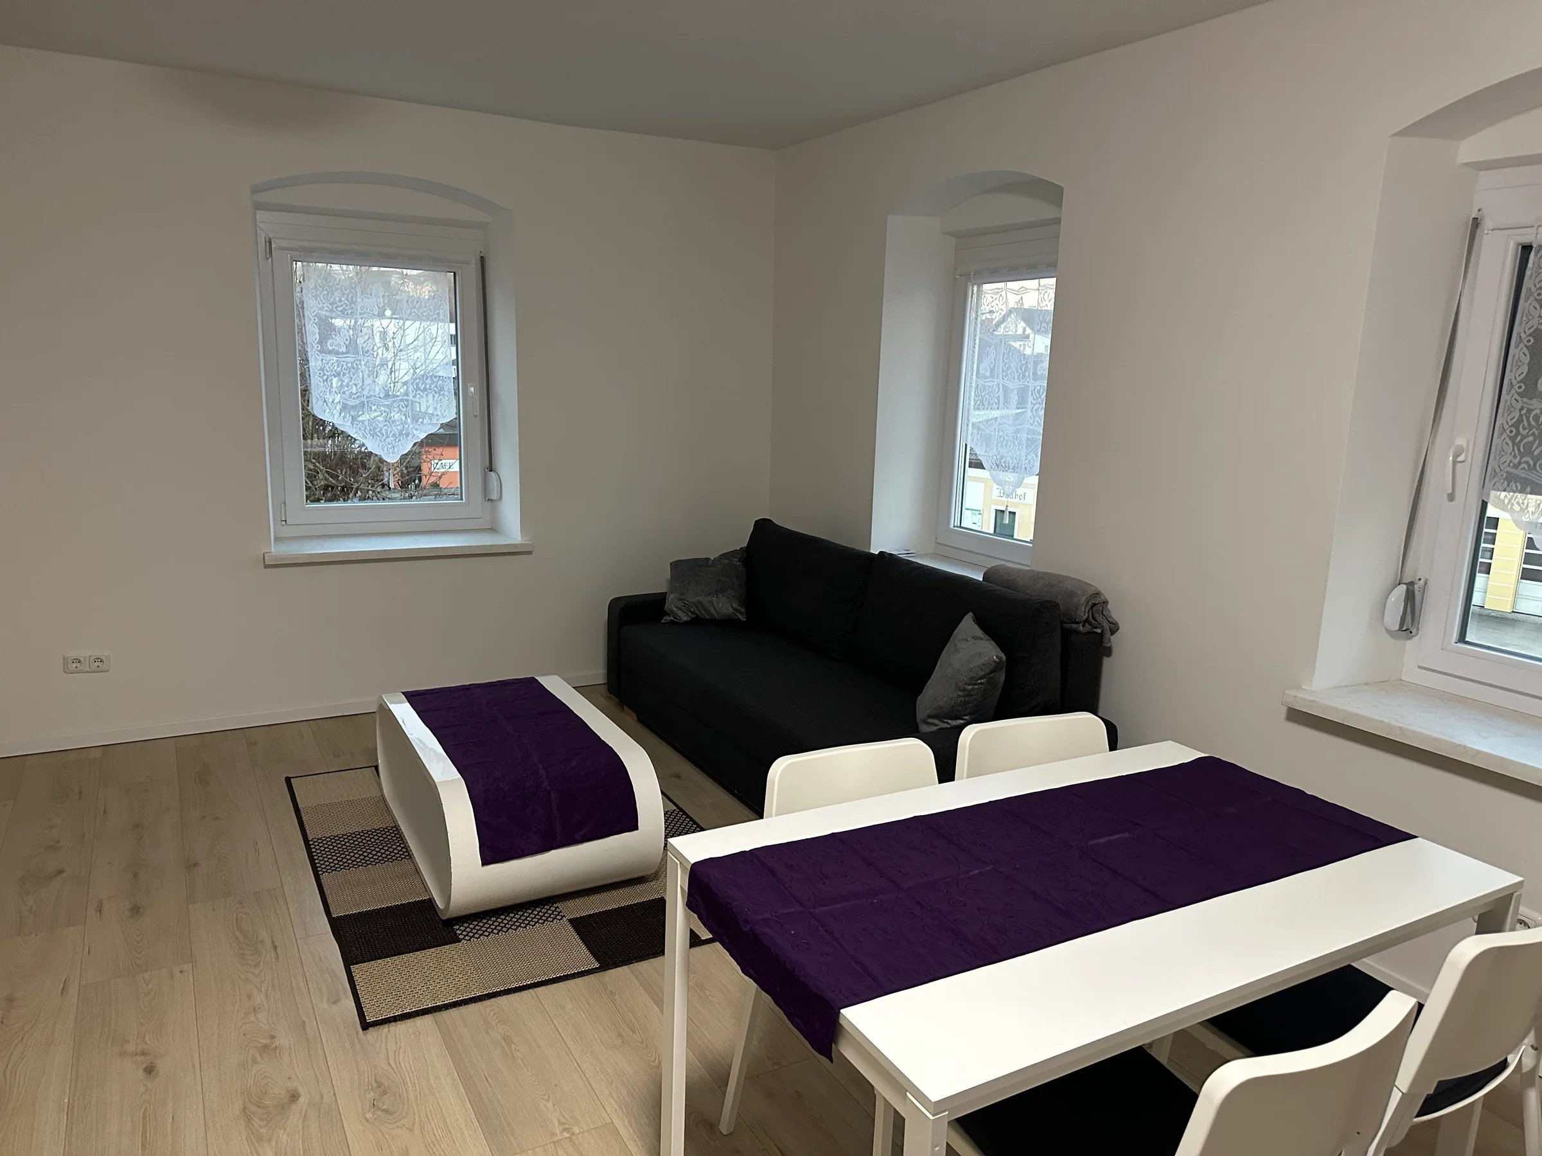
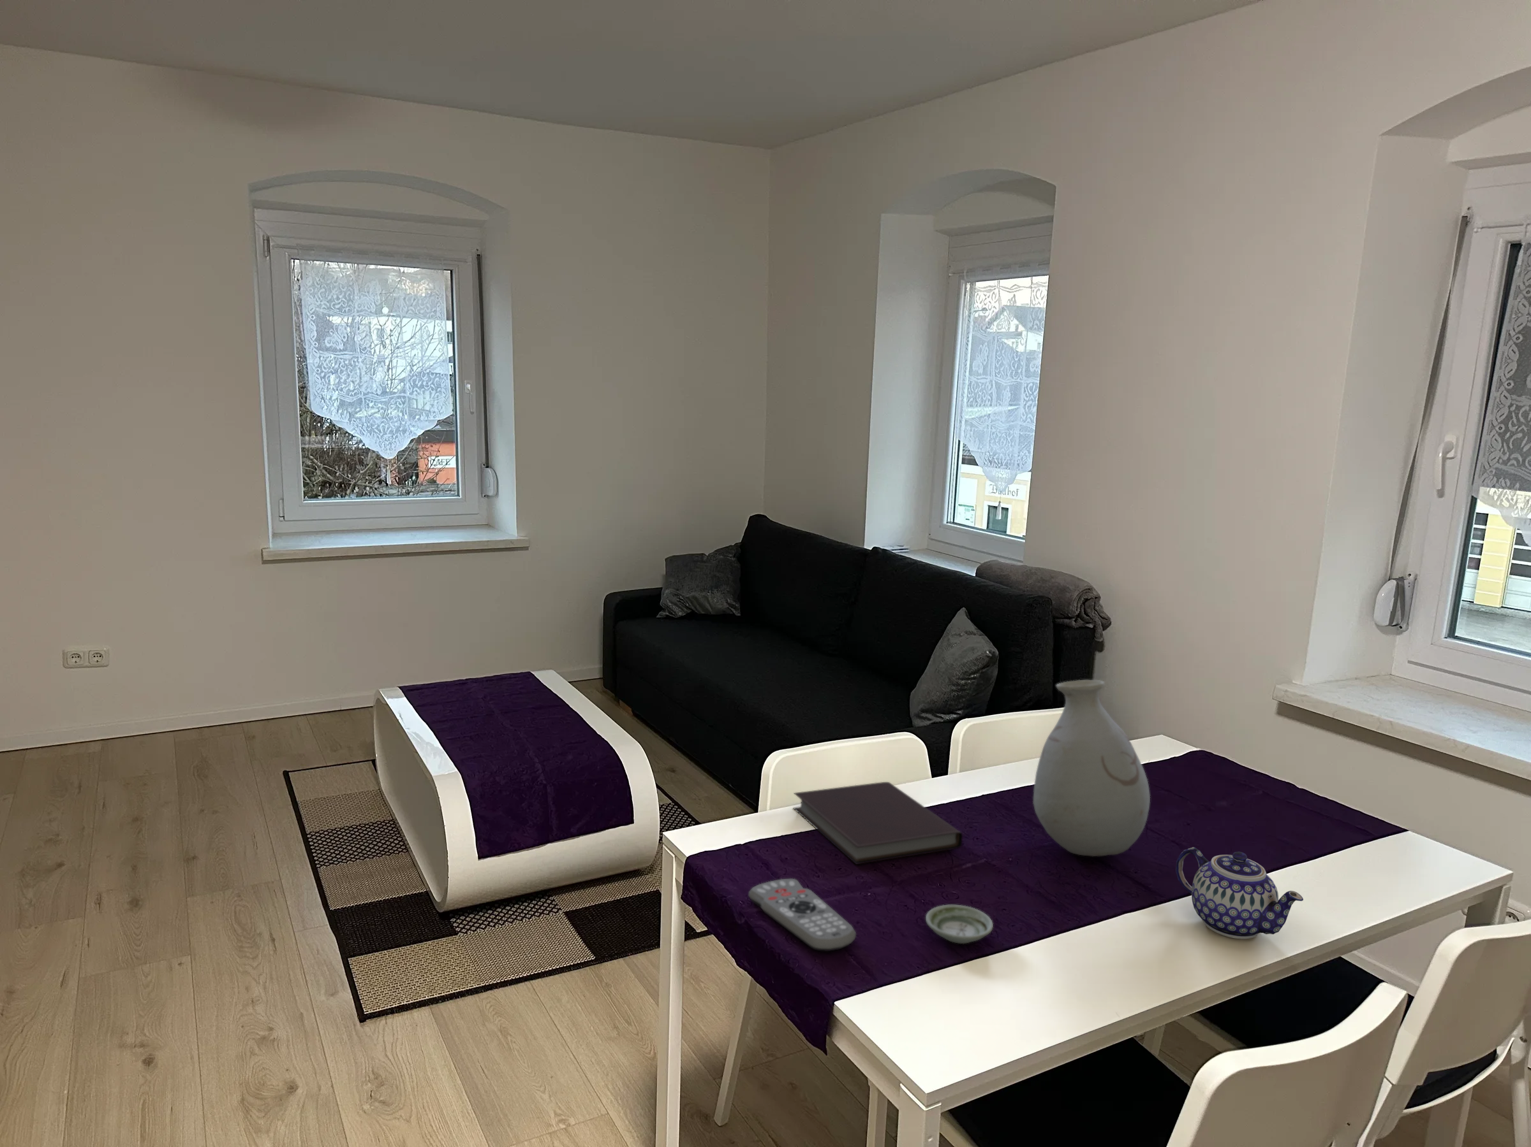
+ vase [1033,680,1151,857]
+ notebook [792,781,963,865]
+ saucer [925,904,993,945]
+ remote control [749,878,857,952]
+ teapot [1175,847,1304,940]
